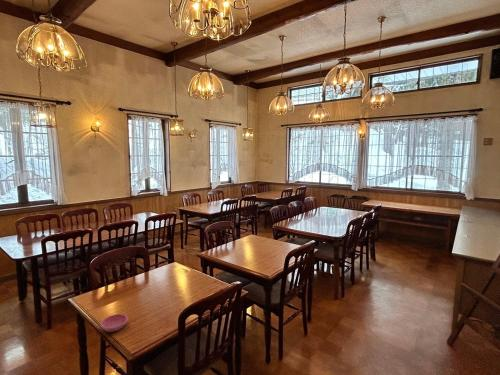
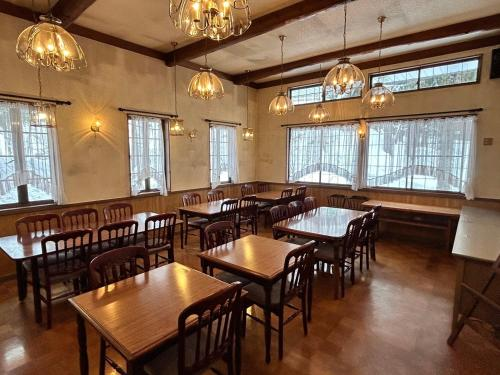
- saucer [99,313,129,333]
